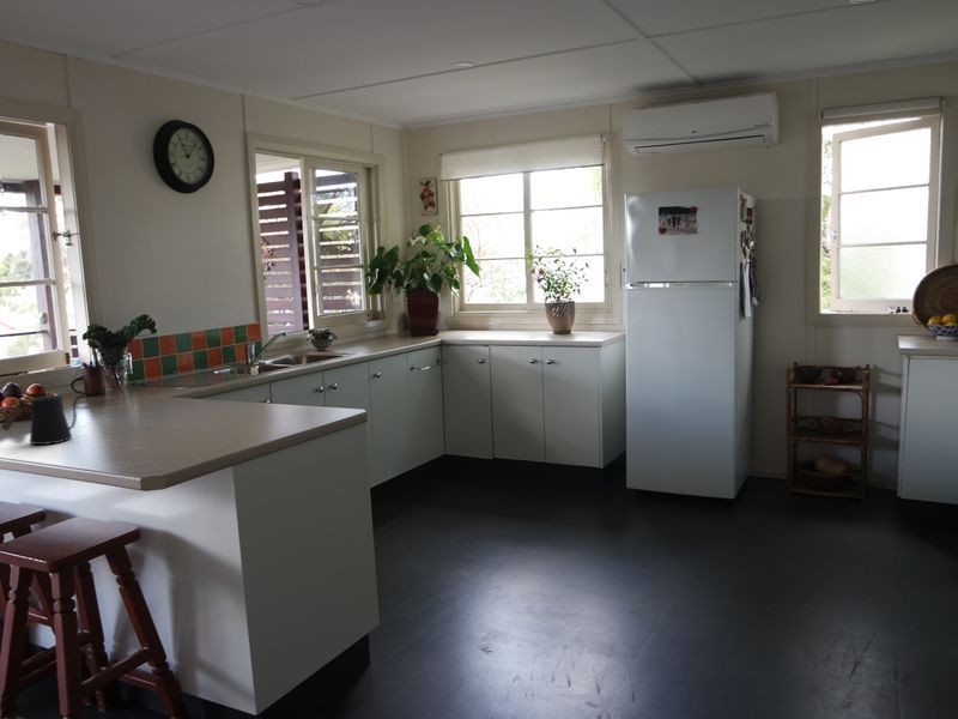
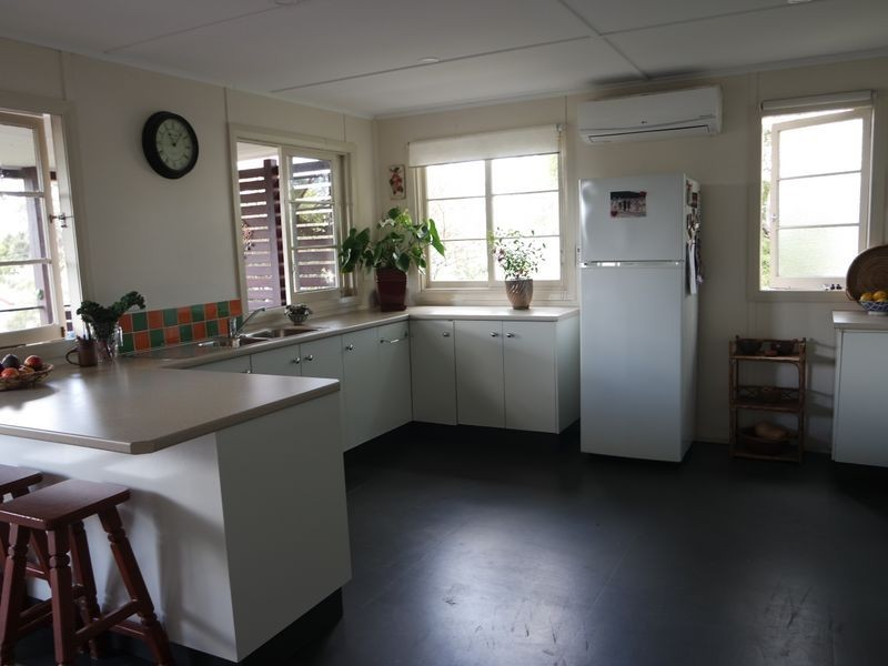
- kettle [0,393,87,446]
